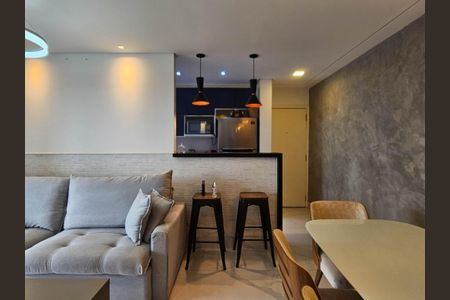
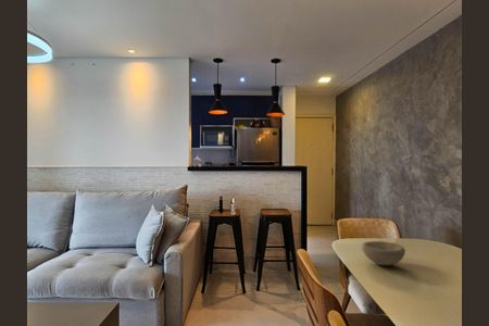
+ bowl [361,240,406,266]
